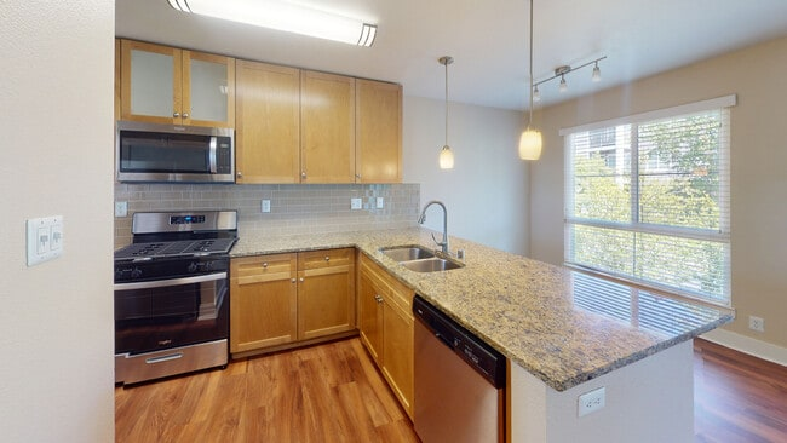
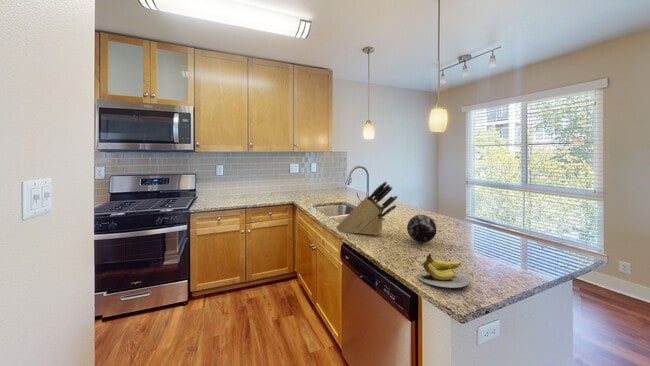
+ banana [415,253,470,289]
+ decorative orb [406,214,437,244]
+ knife block [335,180,399,236]
